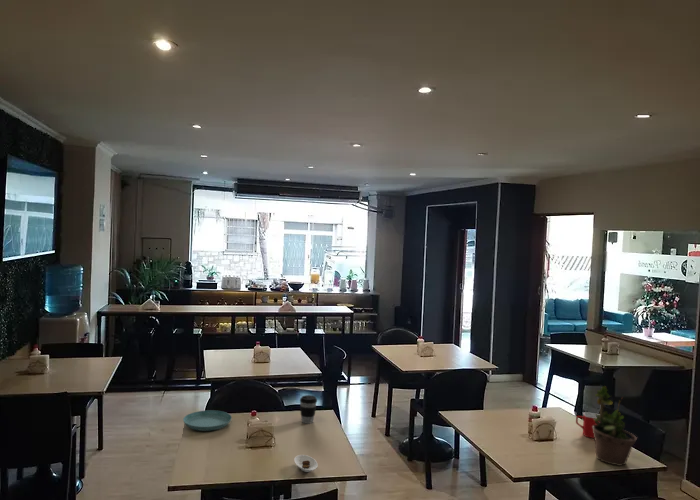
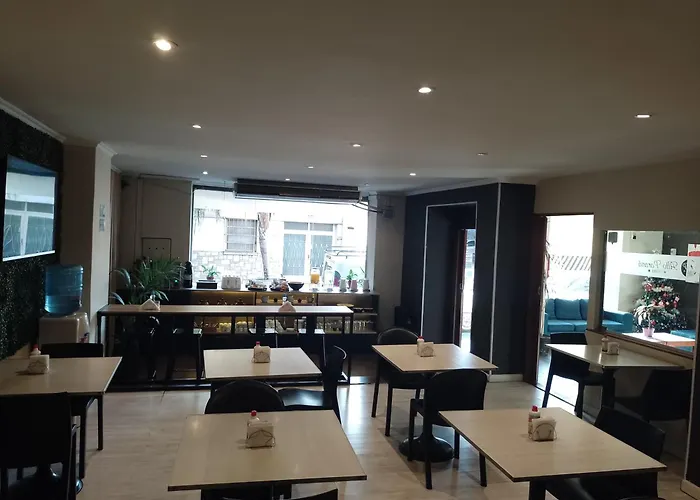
- potted plant [593,385,638,467]
- coffee cup [299,394,318,425]
- mug [575,411,600,439]
- saucer [182,409,233,432]
- saucer [293,454,319,473]
